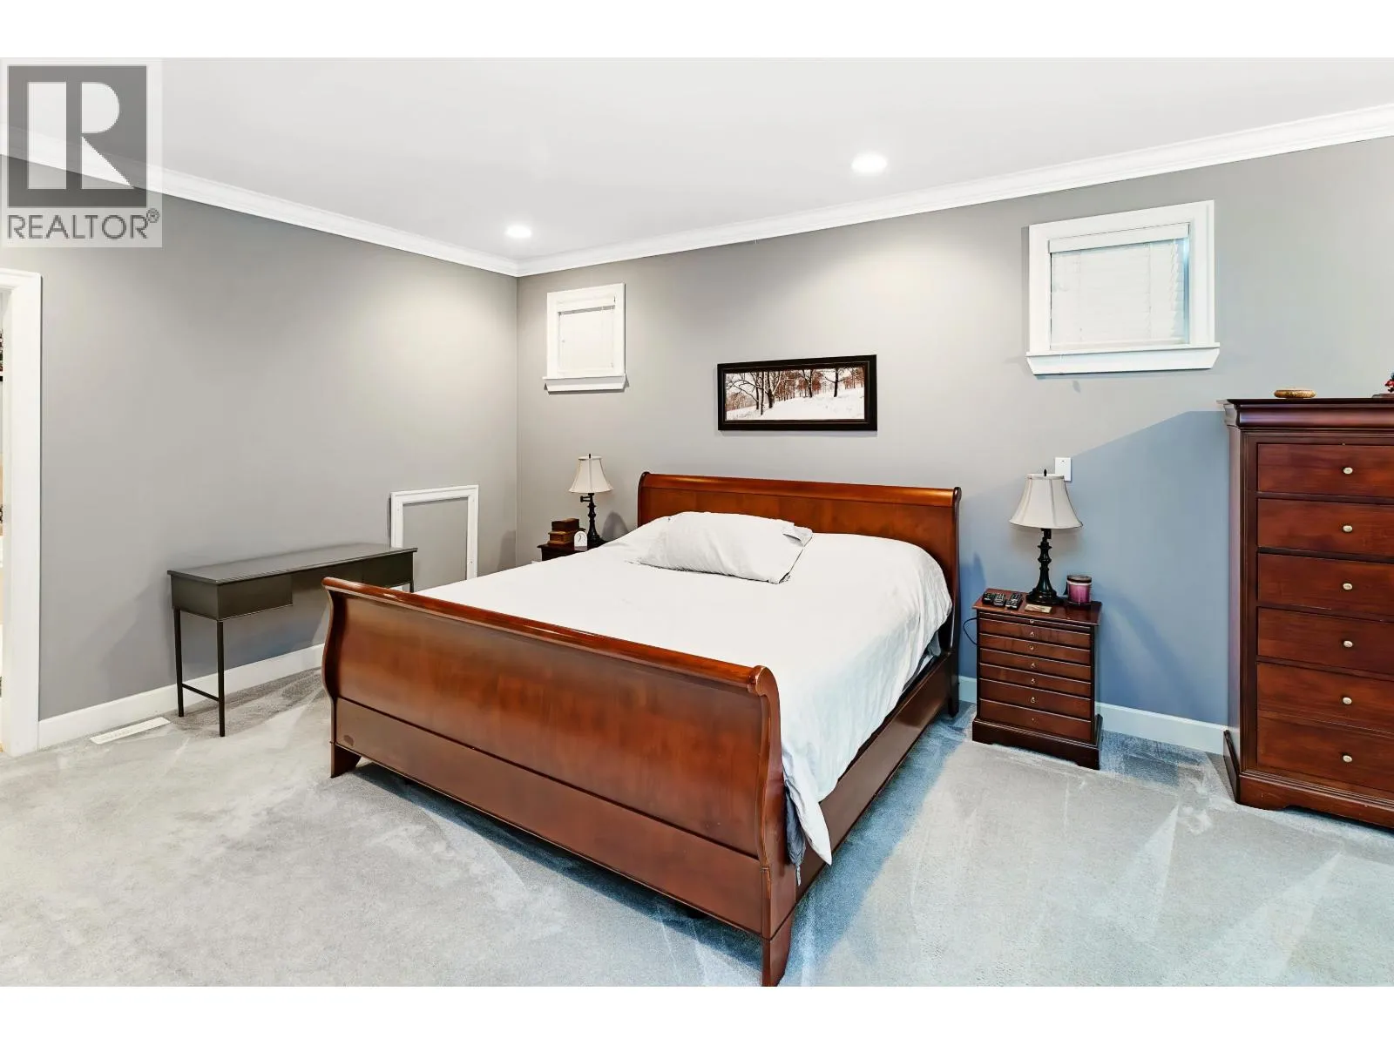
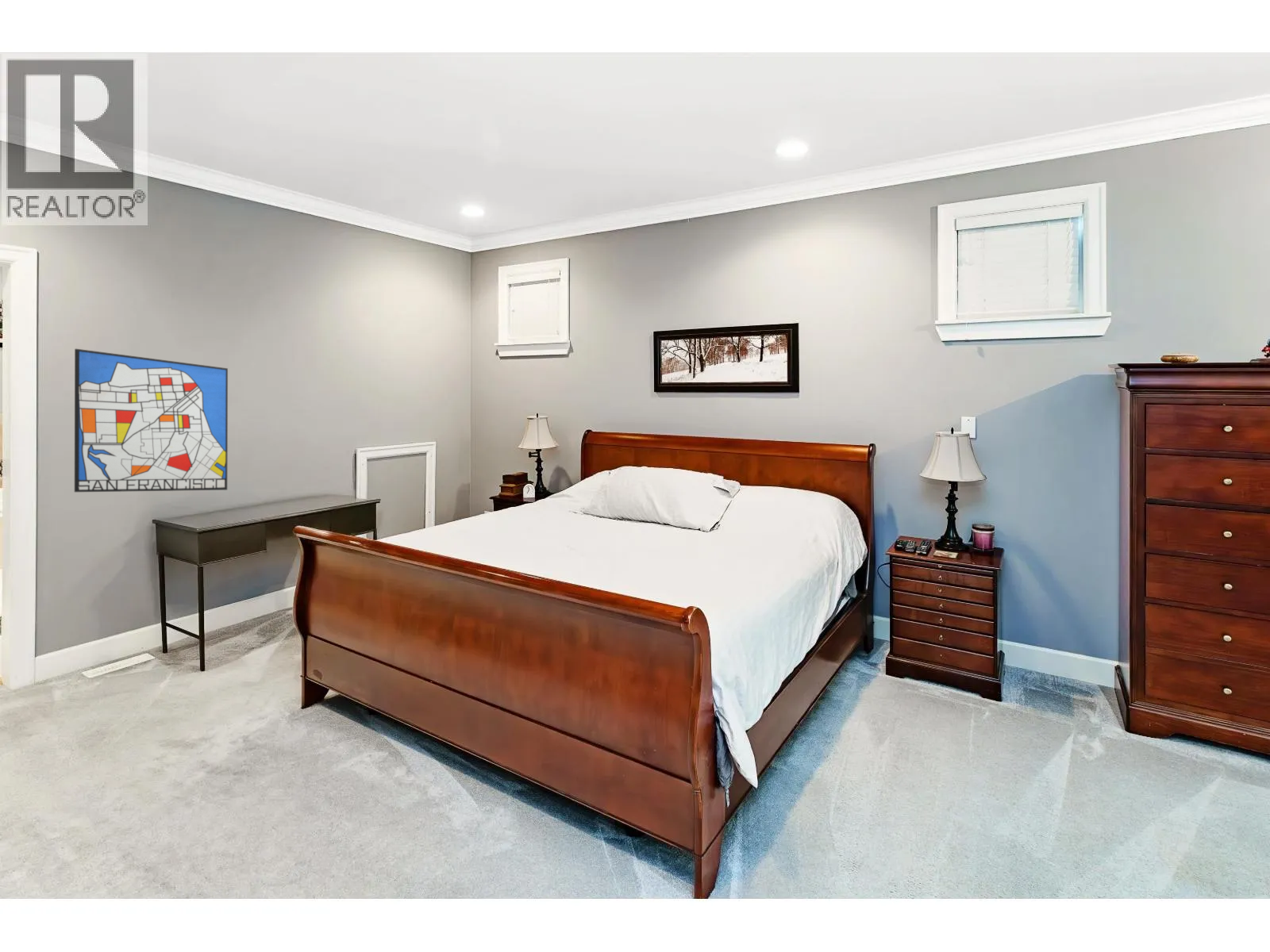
+ wall art [74,348,229,493]
